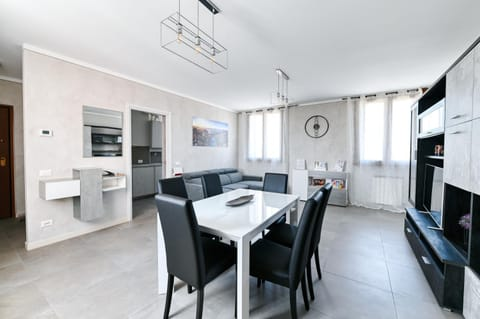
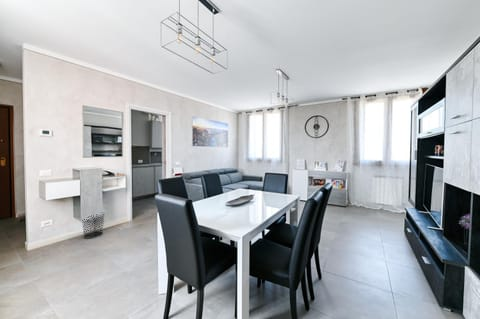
+ waste bin [81,212,106,239]
